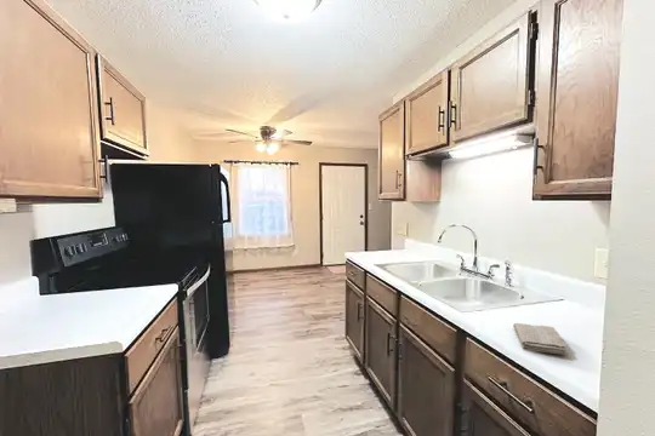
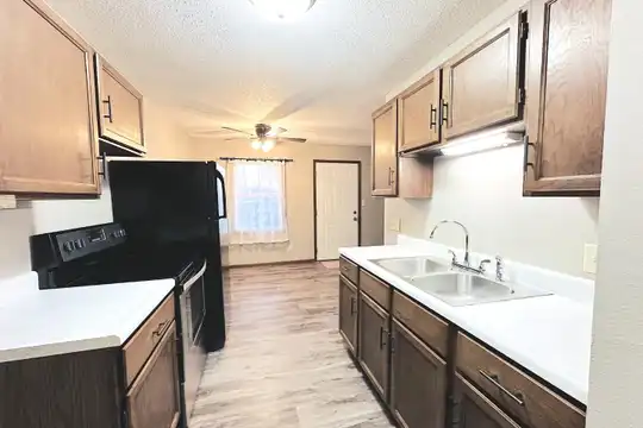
- washcloth [512,322,568,355]
